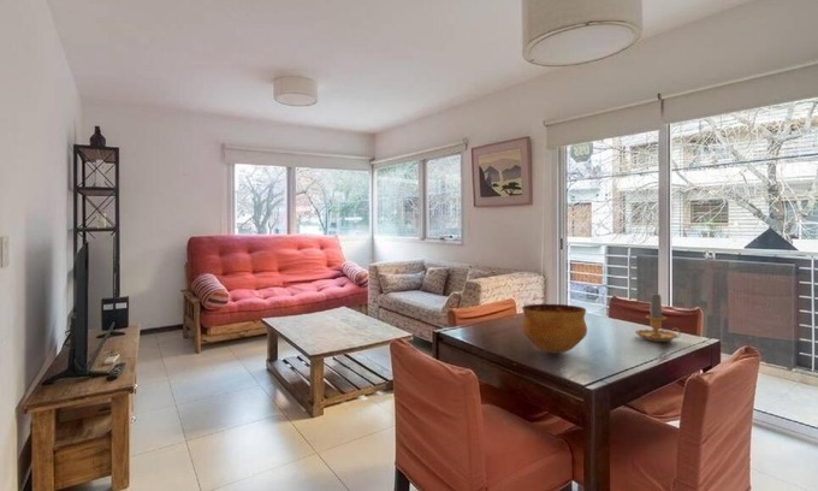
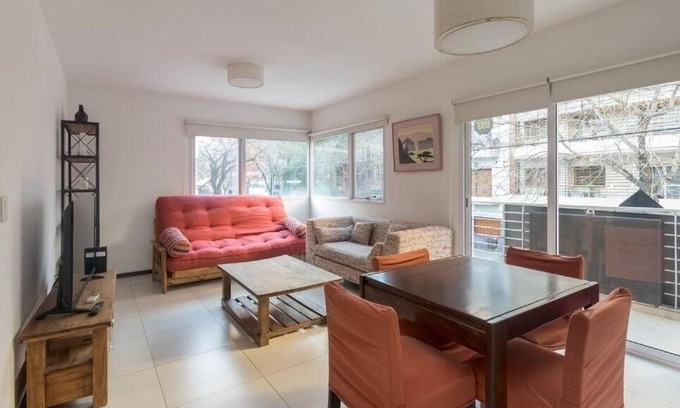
- candle [634,292,681,343]
- bowl [521,303,588,354]
